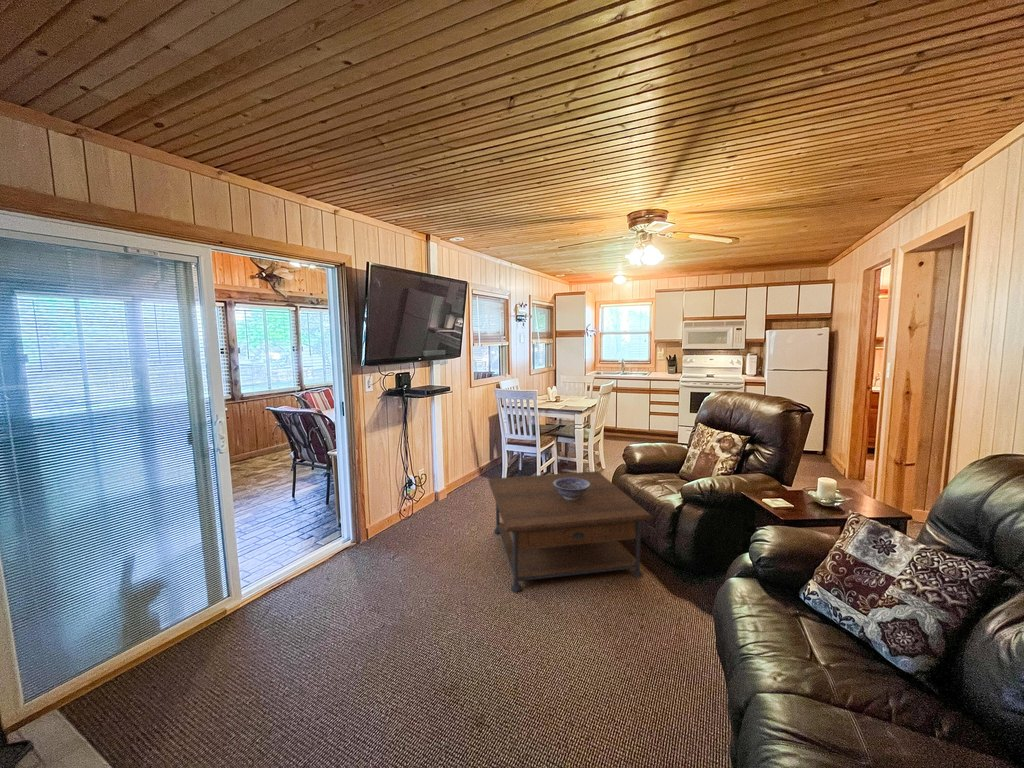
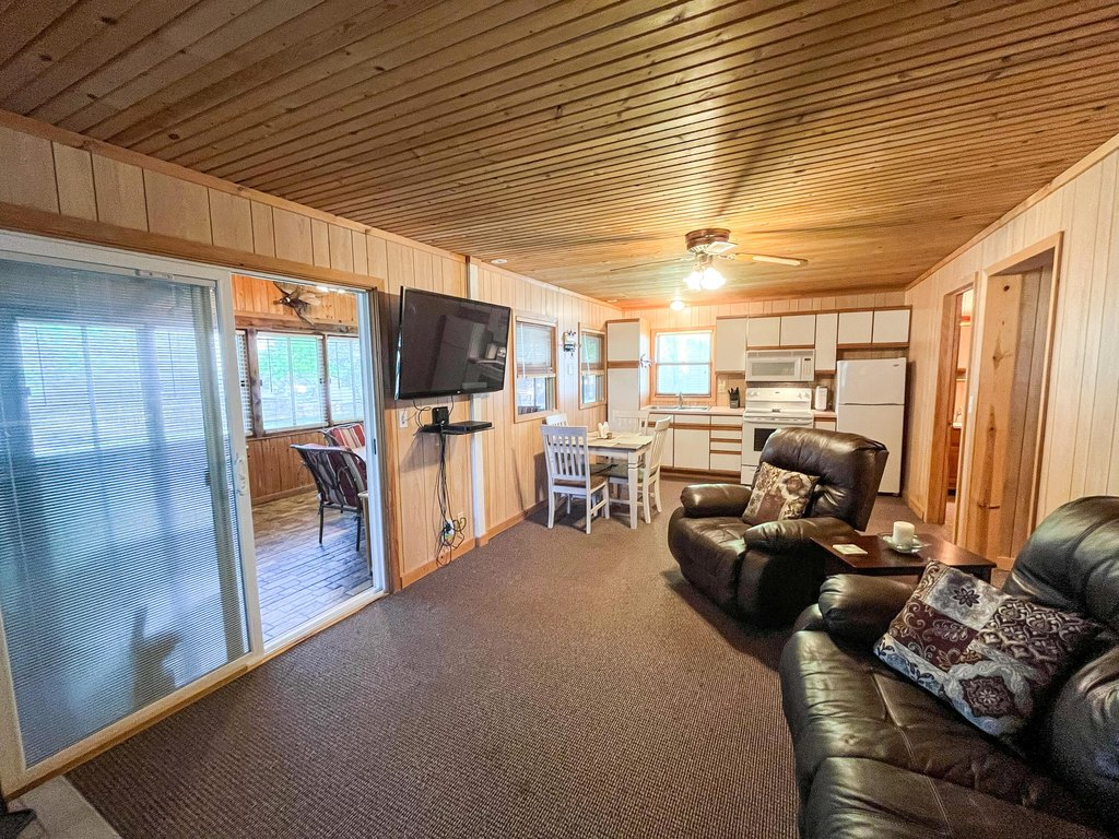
- decorative bowl [553,478,590,500]
- coffee table [487,470,654,593]
